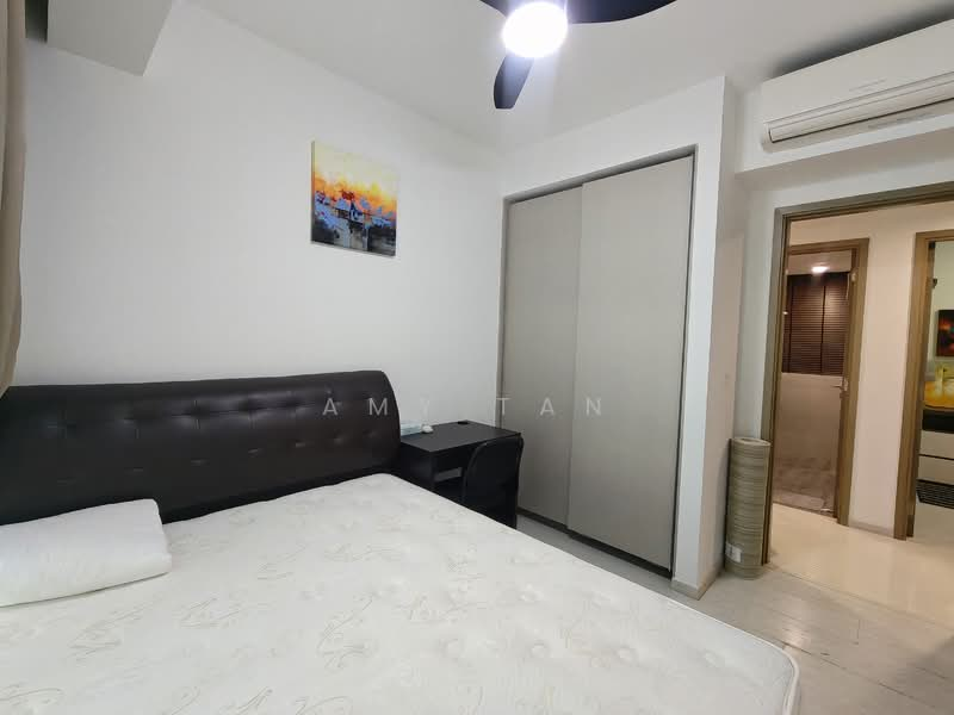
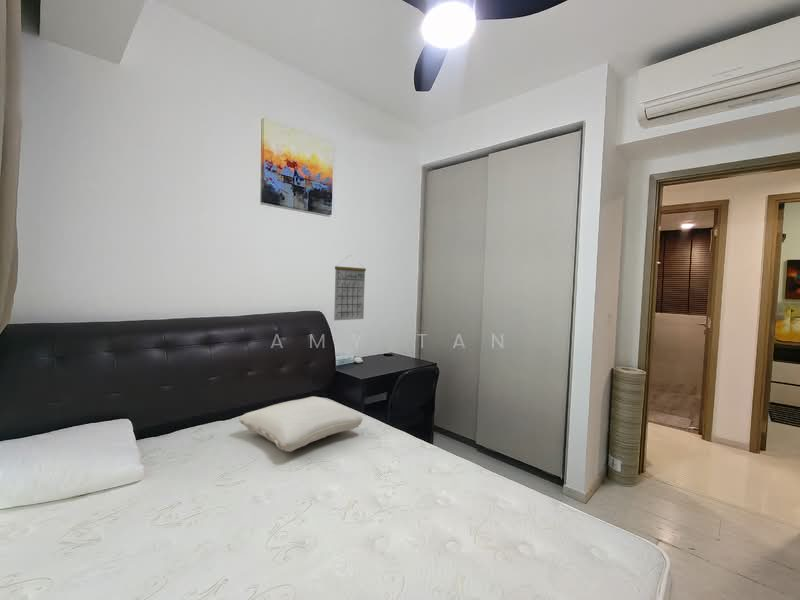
+ pillow [238,395,364,453]
+ calendar [333,254,367,321]
